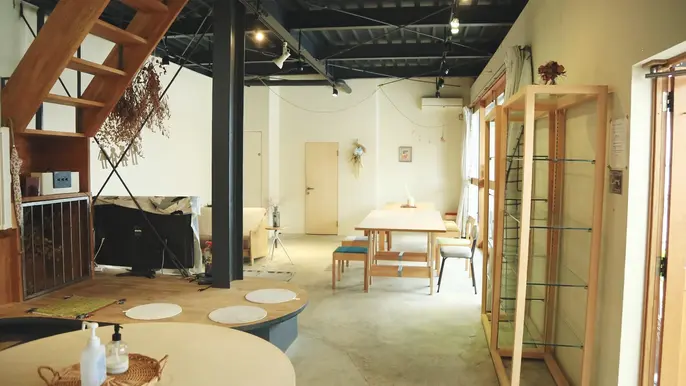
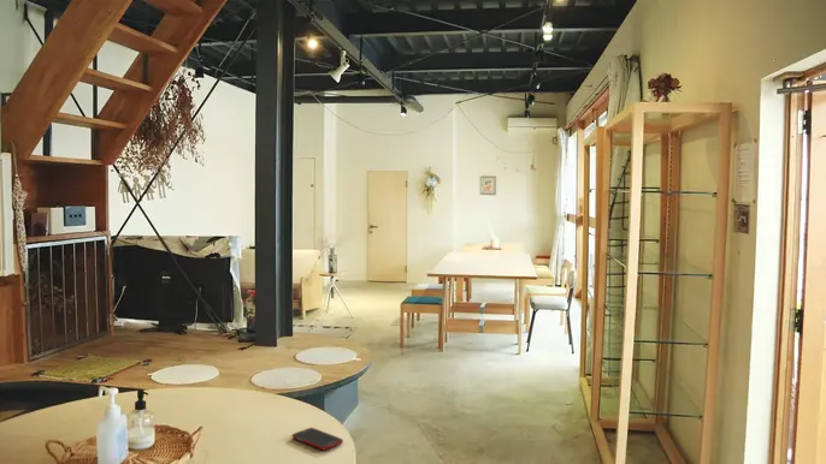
+ cell phone [291,427,344,451]
